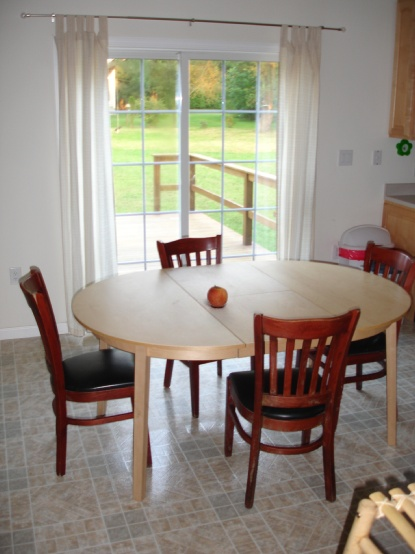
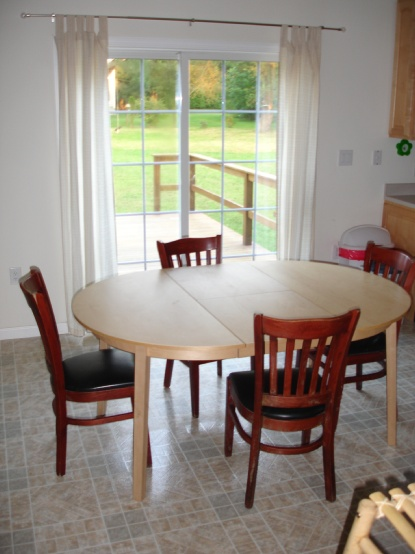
- apple [206,284,229,308]
